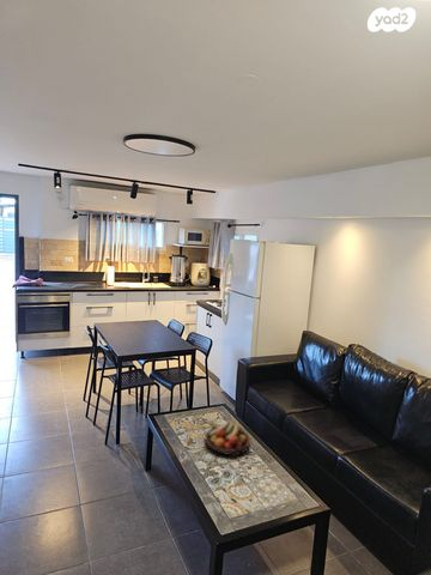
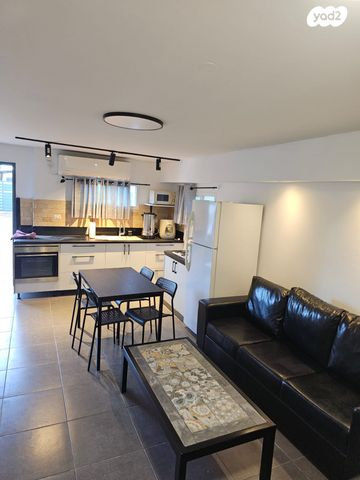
- fruit bowl [205,418,251,458]
